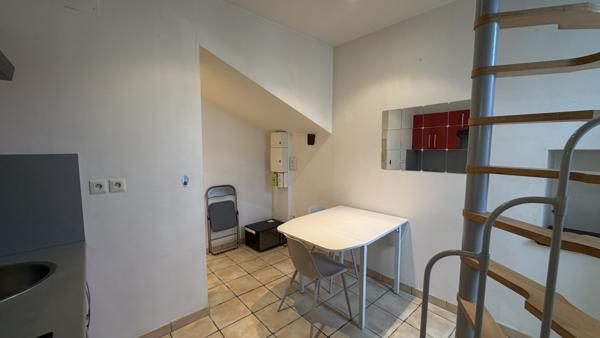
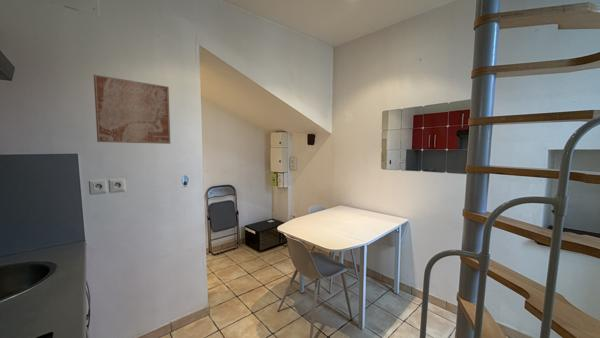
+ wall art [93,74,171,145]
